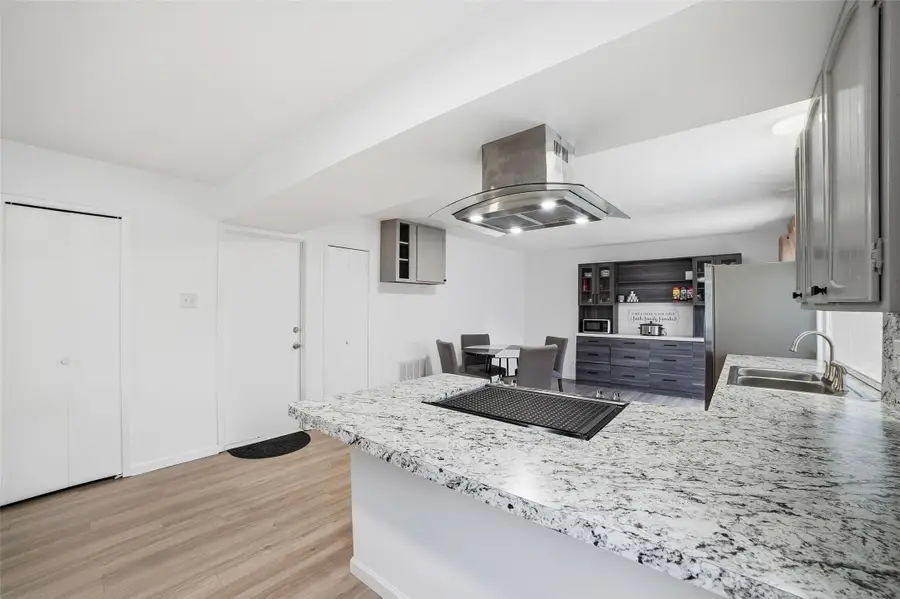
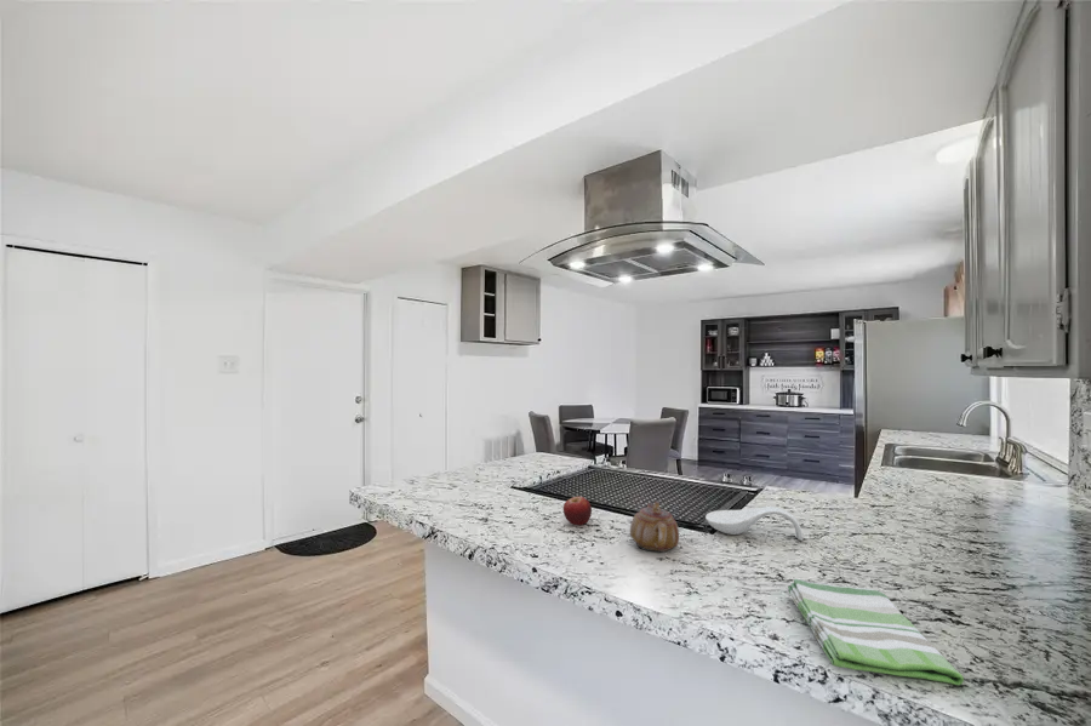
+ dish towel [787,578,965,686]
+ spoon rest [704,505,804,542]
+ teapot [629,501,680,553]
+ fruit [562,496,593,526]
